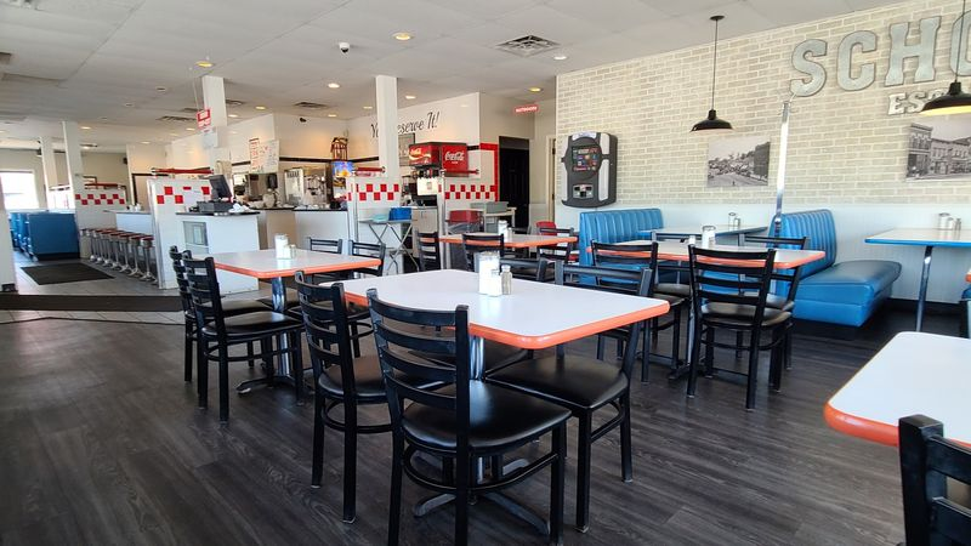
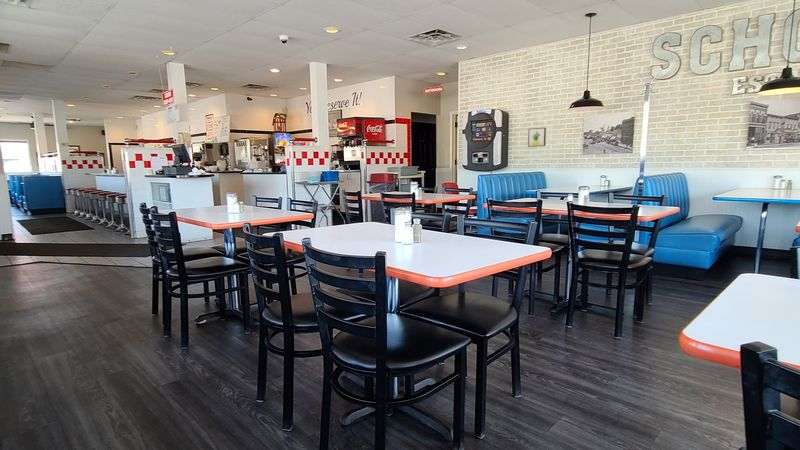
+ wall art [527,127,547,148]
